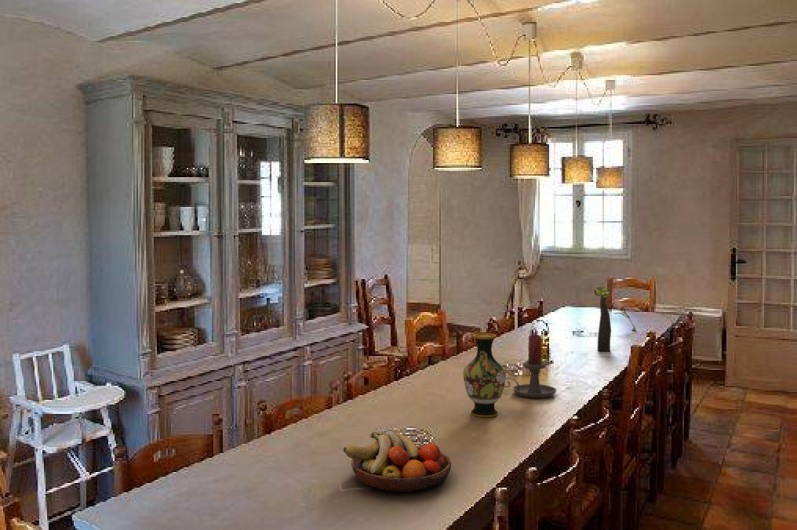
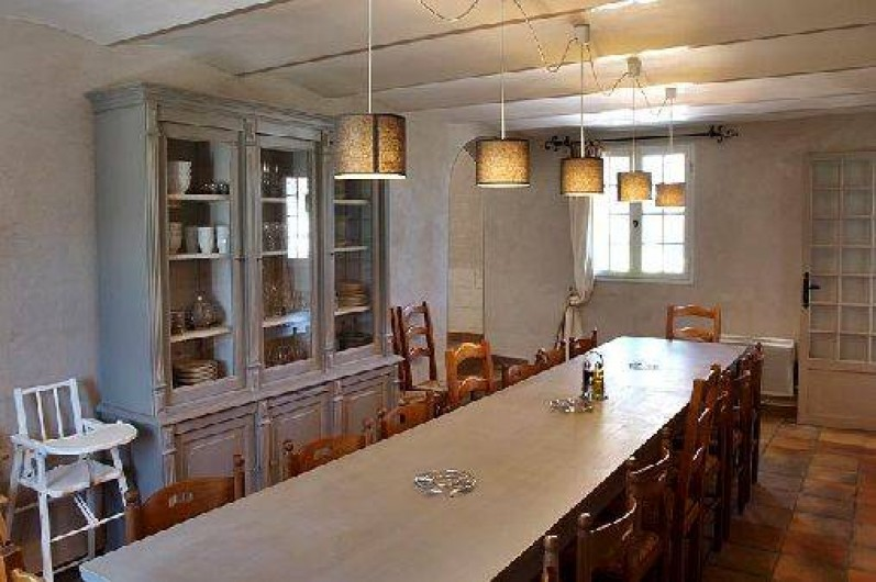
- fruit bowl [342,430,452,493]
- candle holder [504,333,557,399]
- plant [593,286,613,353]
- vase [462,332,507,418]
- flower [613,304,637,332]
